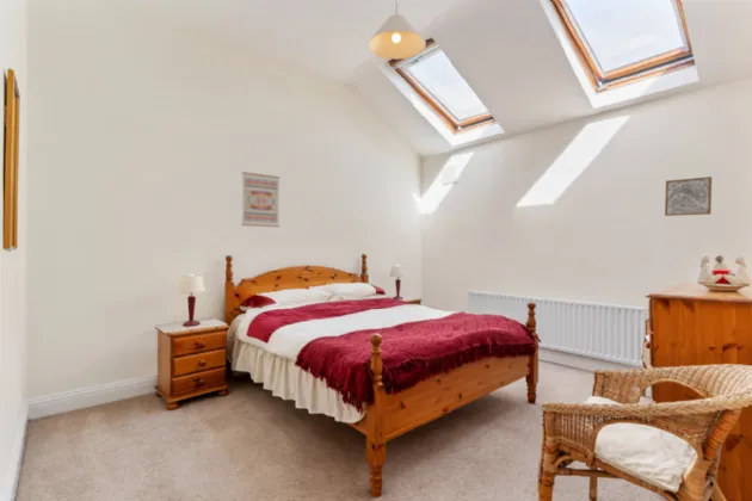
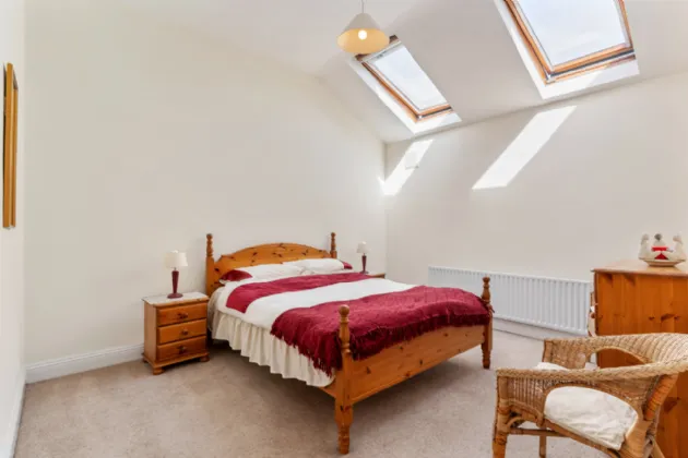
- wall art [664,175,713,217]
- wall art [240,171,281,228]
